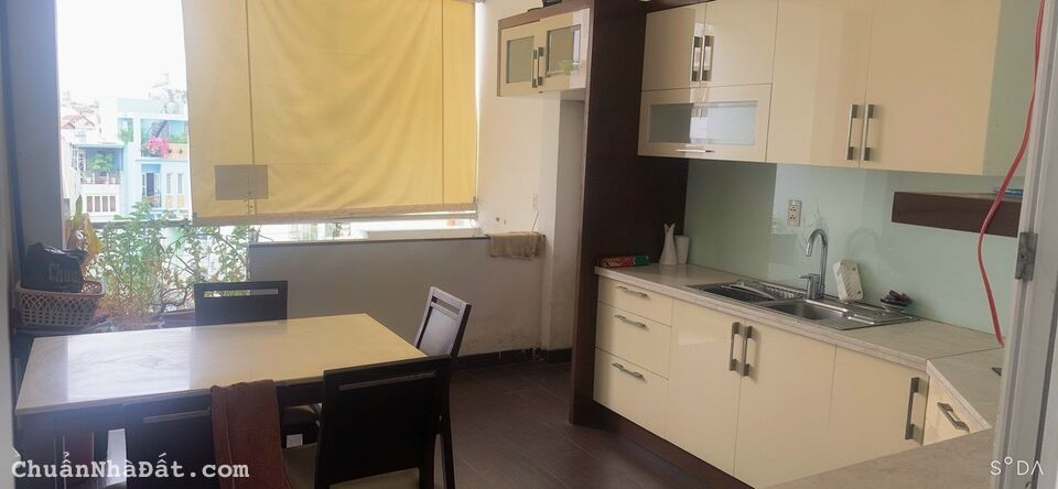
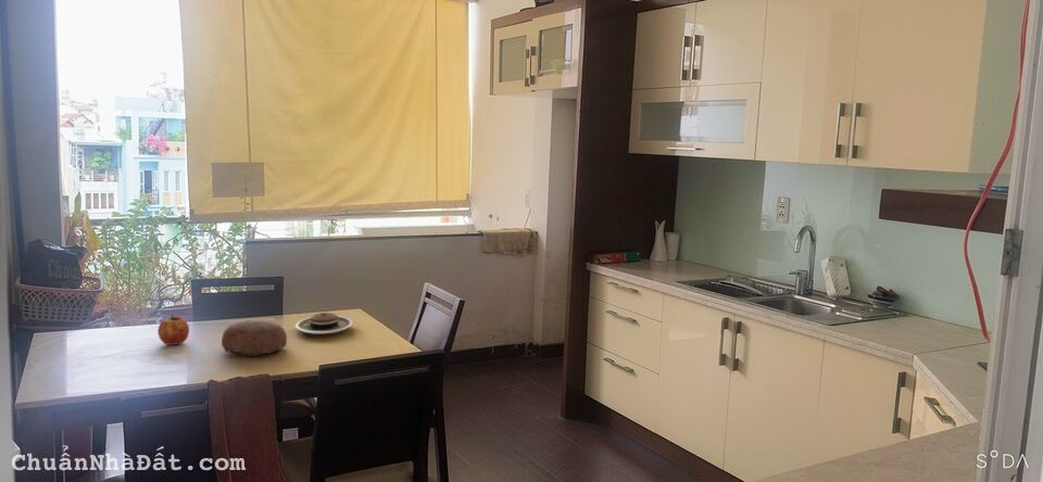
+ fruit [156,314,190,346]
+ decorative bowl [221,319,288,358]
+ plate [294,312,353,335]
